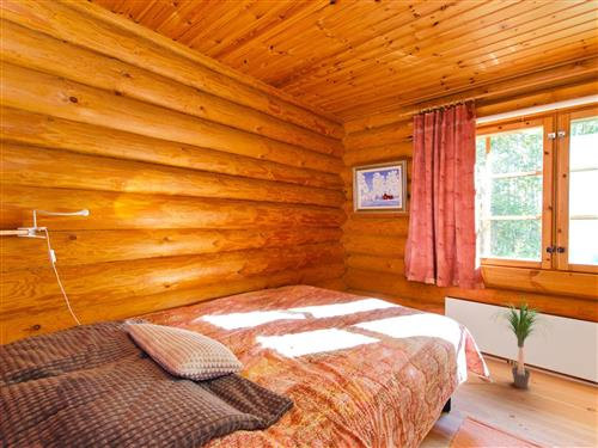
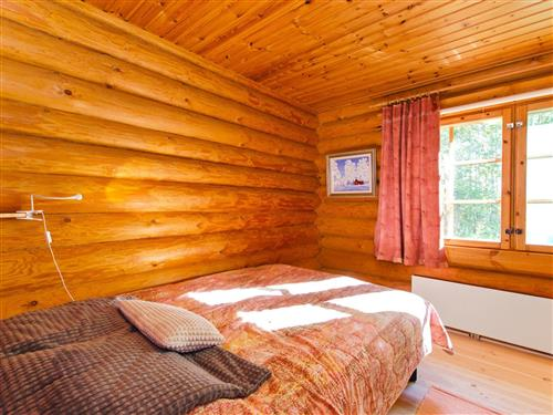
- potted plant [489,291,553,389]
